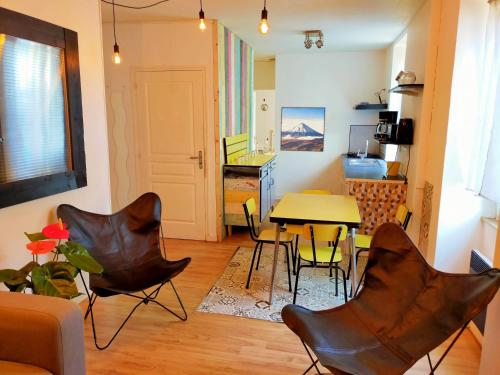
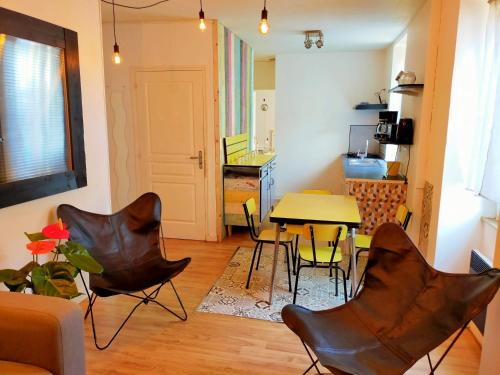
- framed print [279,106,326,153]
